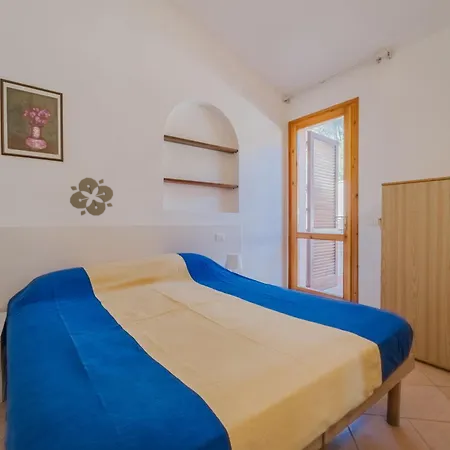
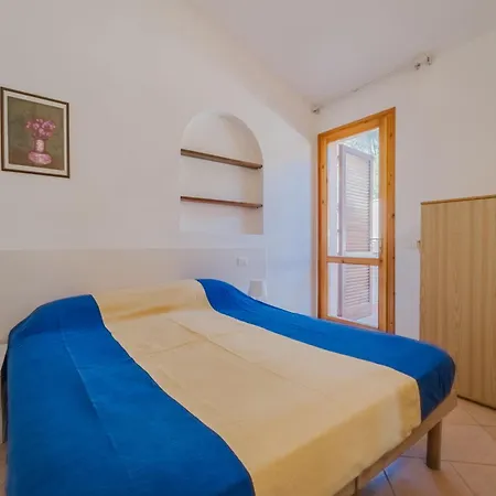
- wall ornament [69,177,114,217]
